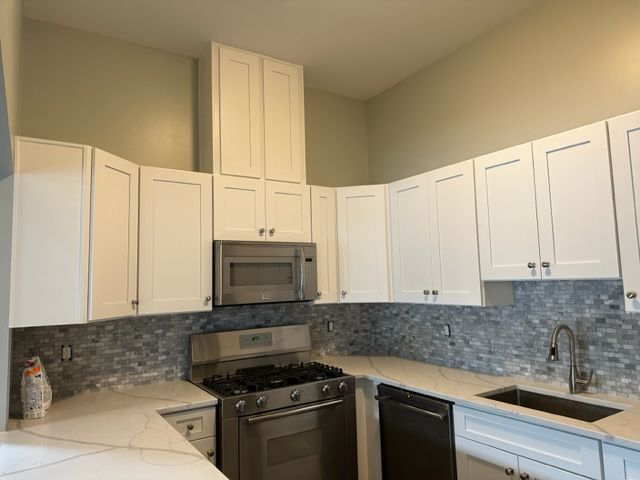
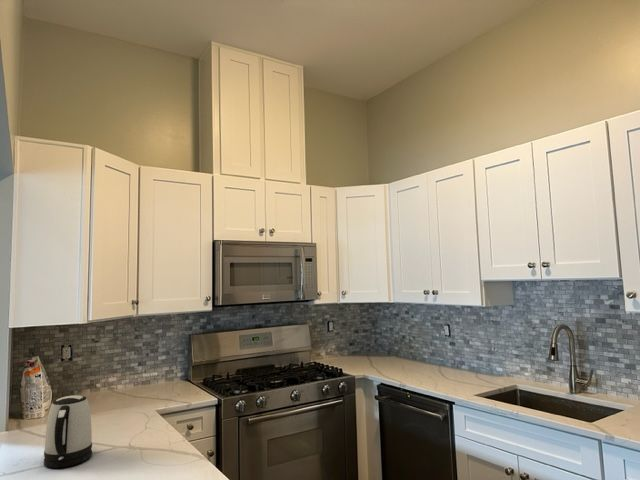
+ kettle [43,394,93,469]
